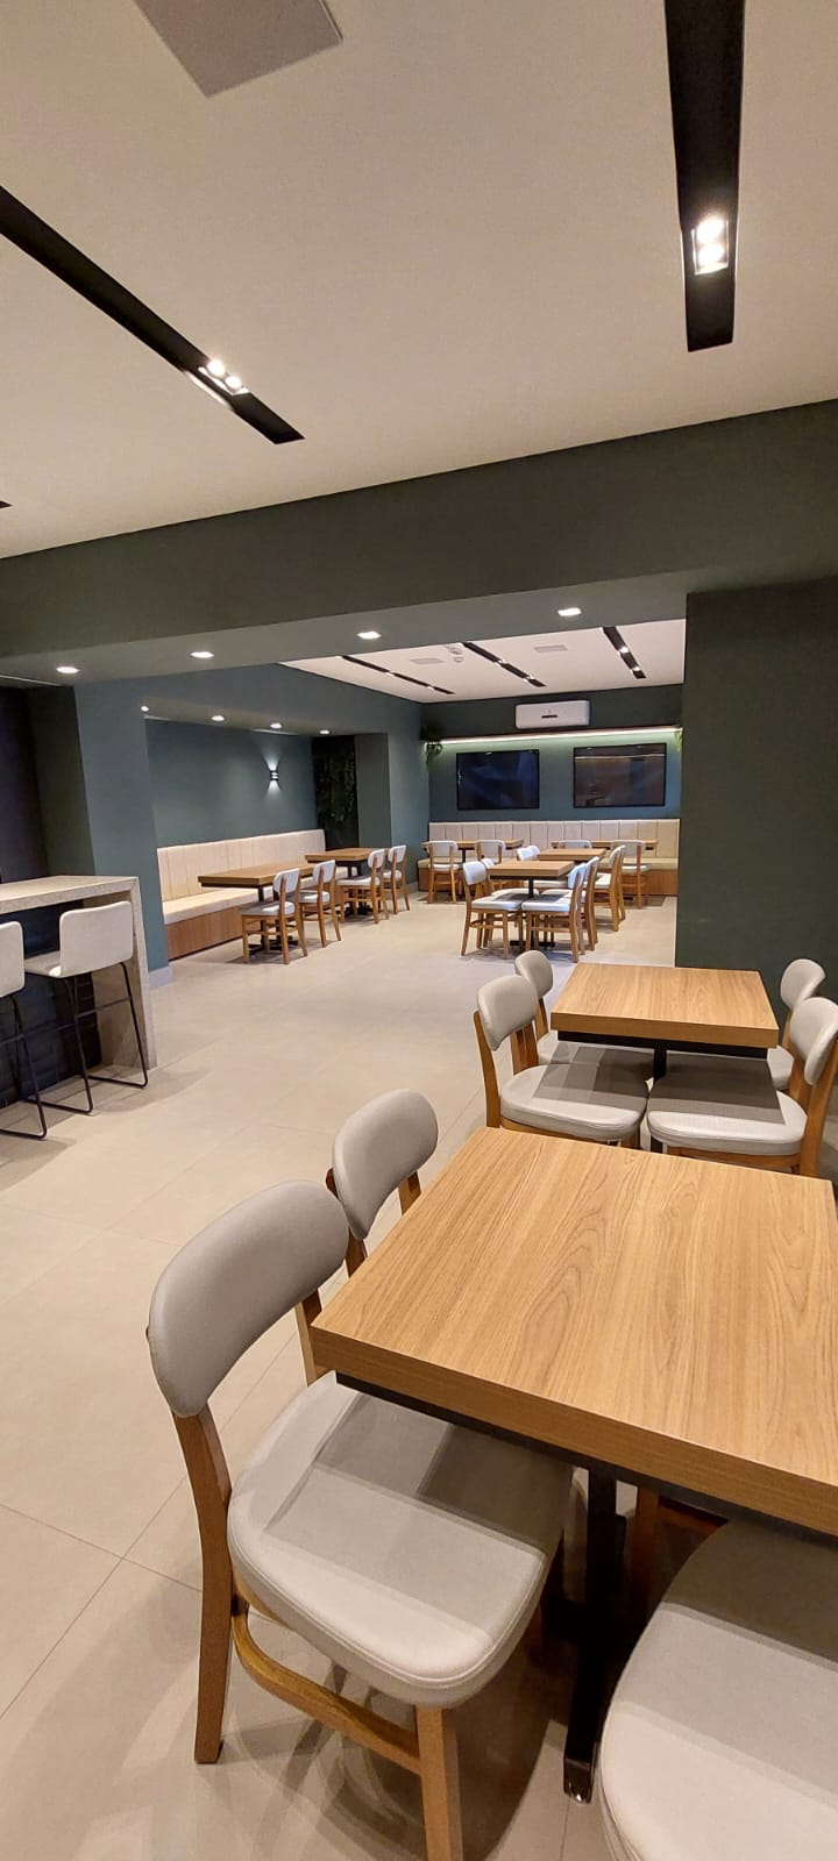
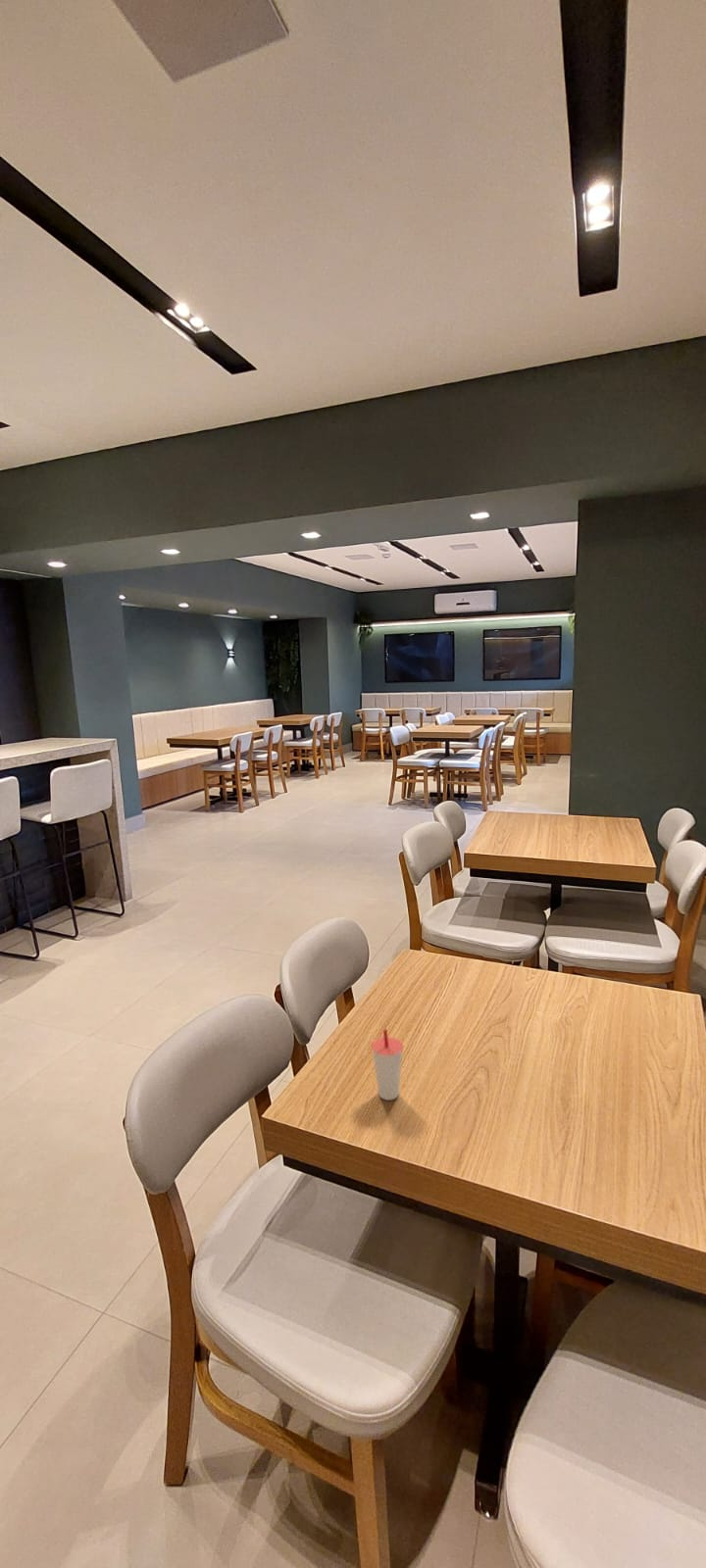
+ cup [371,1028,404,1102]
